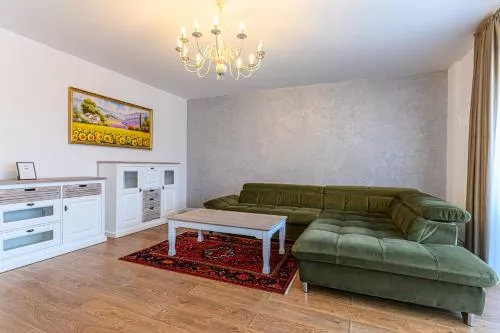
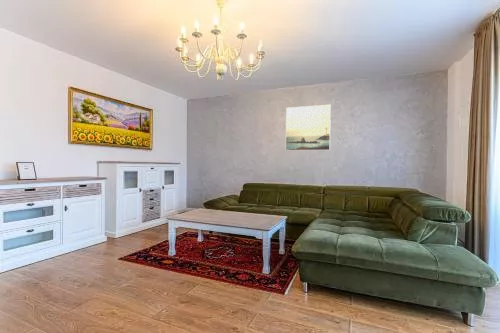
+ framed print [285,104,332,151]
